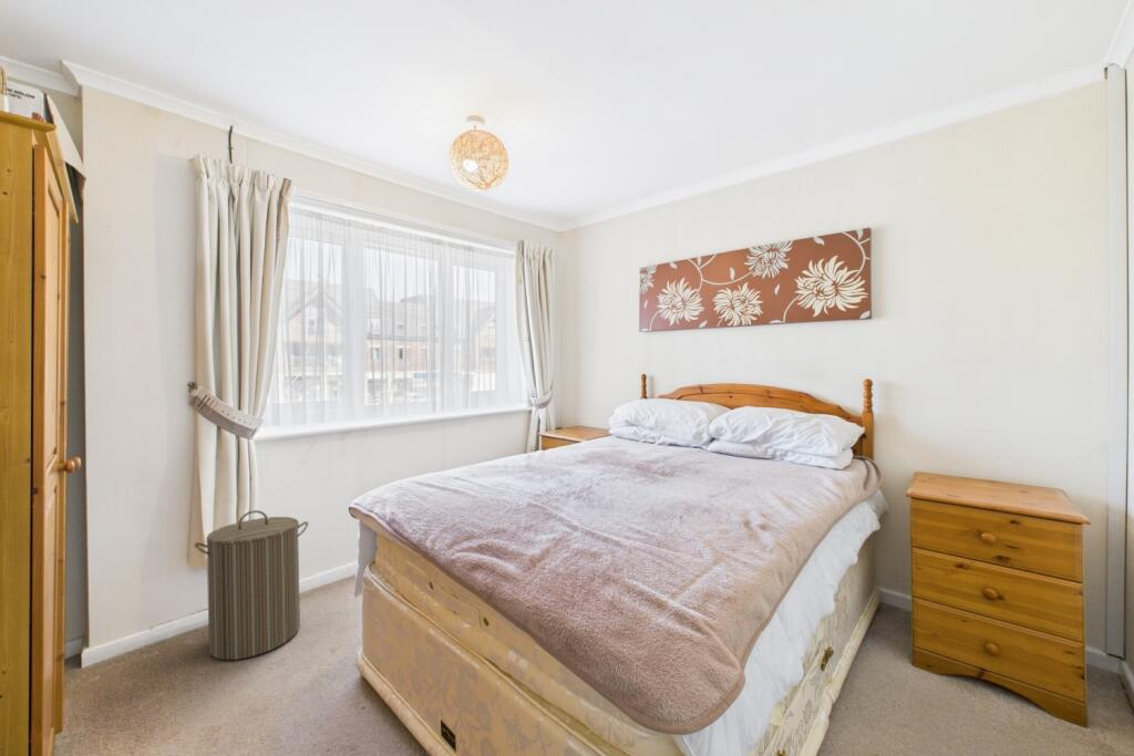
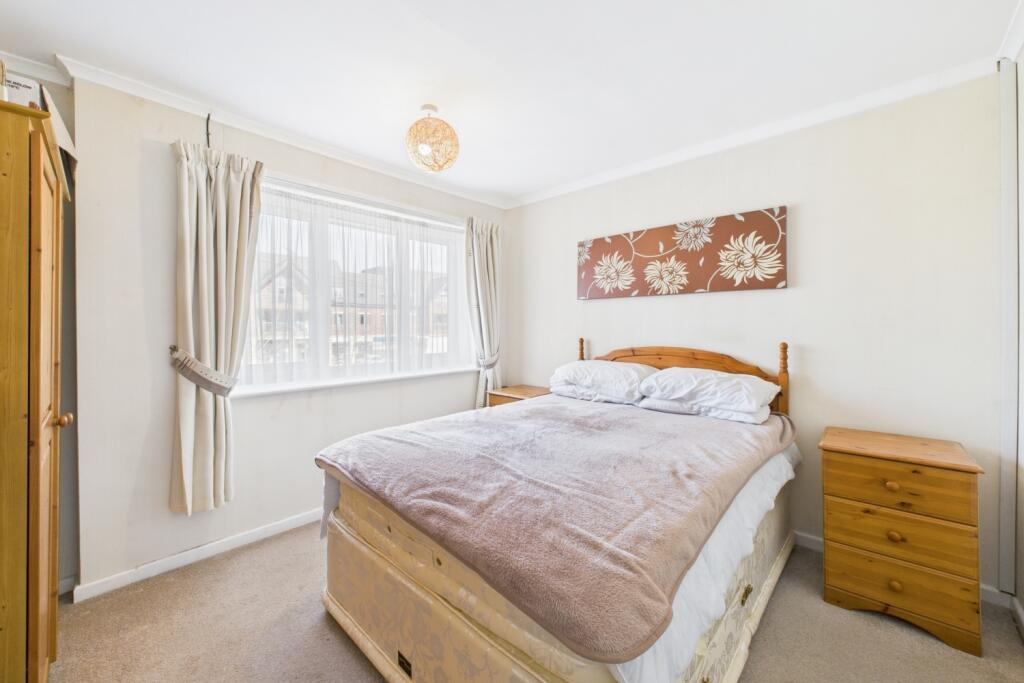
- laundry hamper [193,509,309,661]
